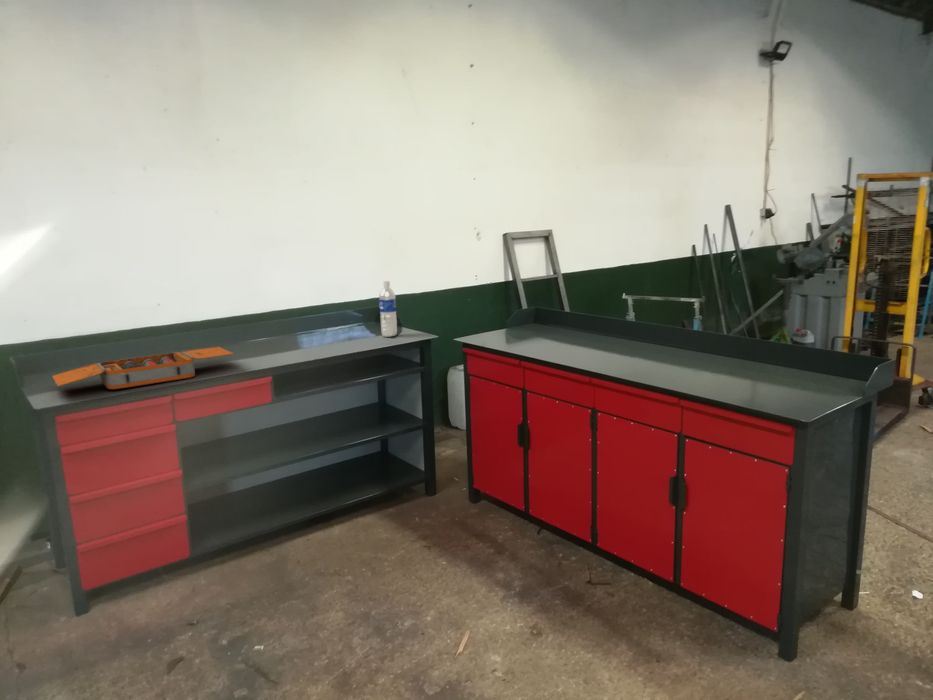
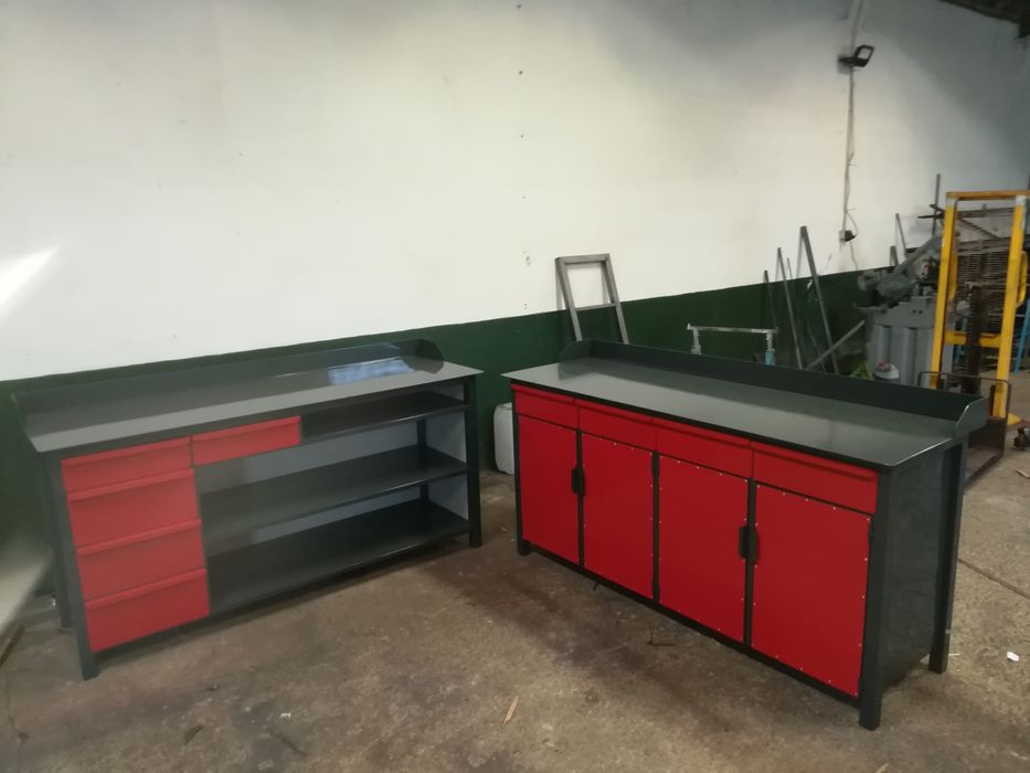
- toolbox [52,346,235,390]
- water bottle [378,280,398,338]
